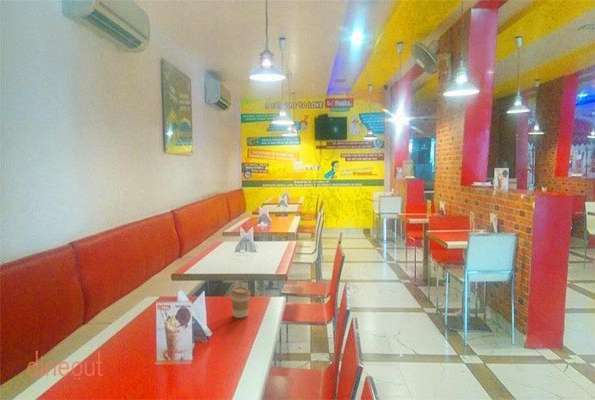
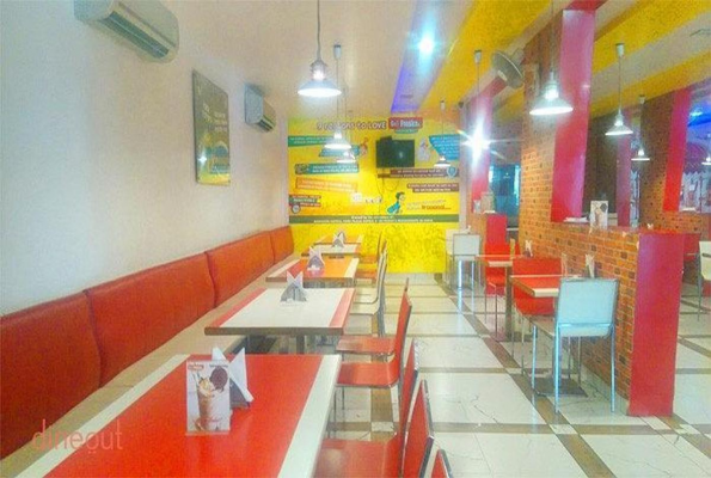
- coffee cup [230,286,251,319]
